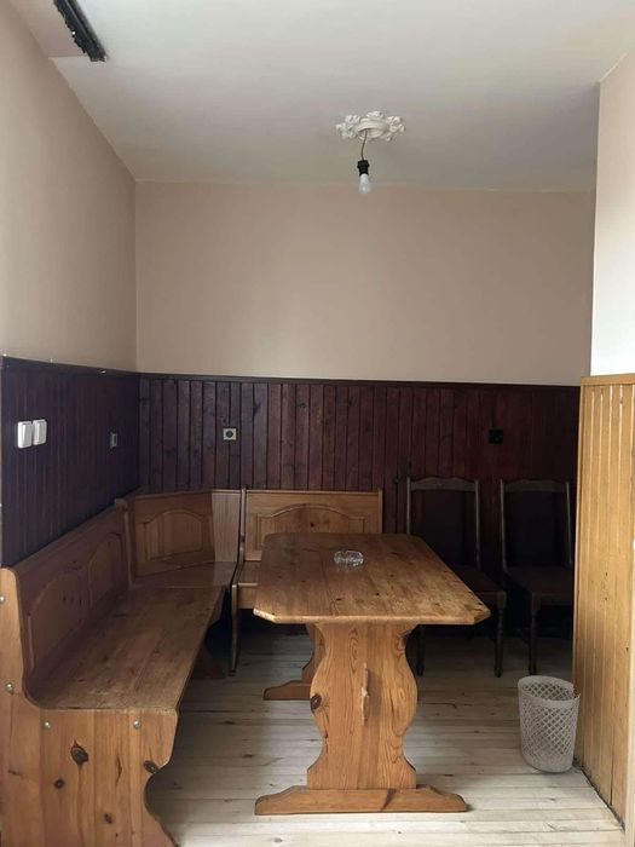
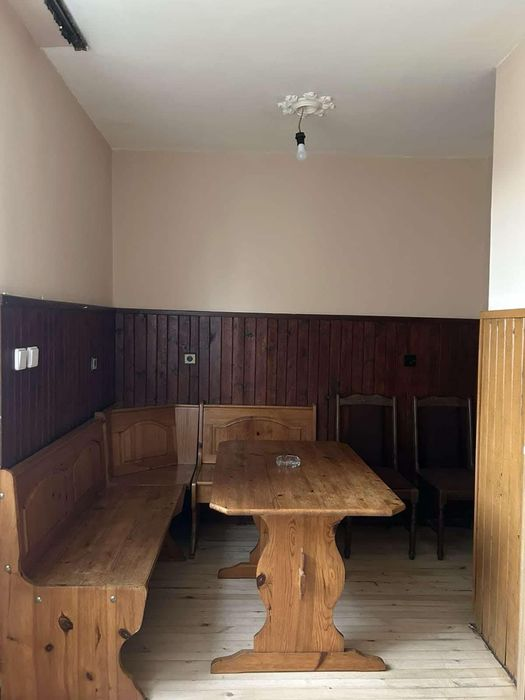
- wastebasket [516,675,581,773]
